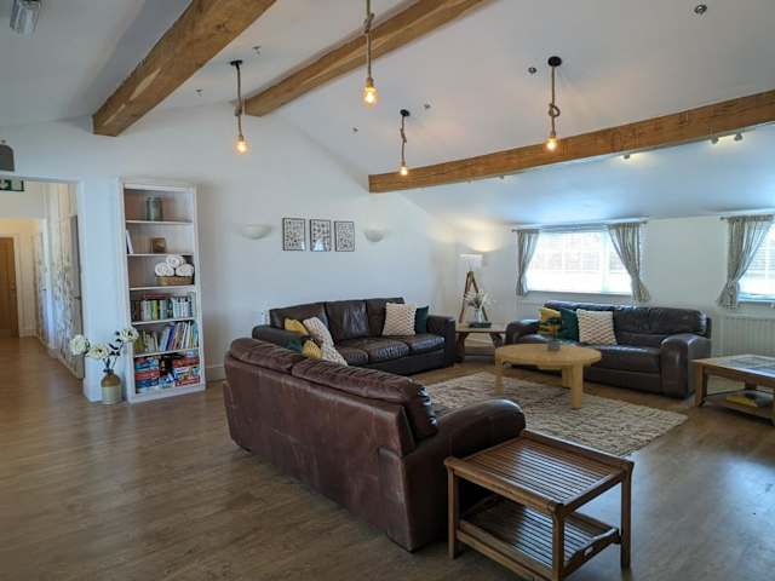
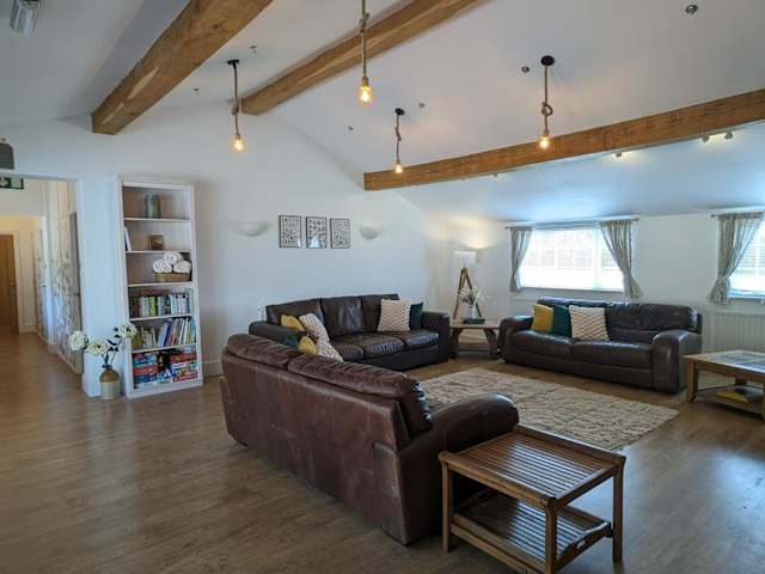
- coffee table [494,343,602,409]
- potted plant [534,315,572,351]
